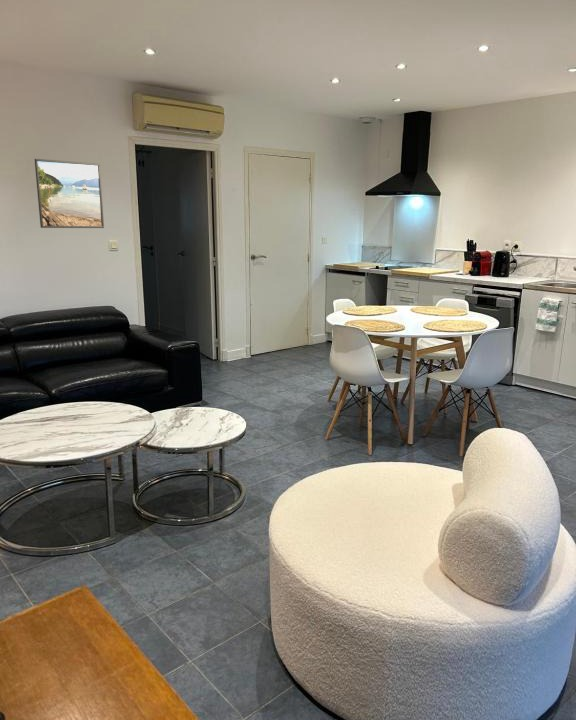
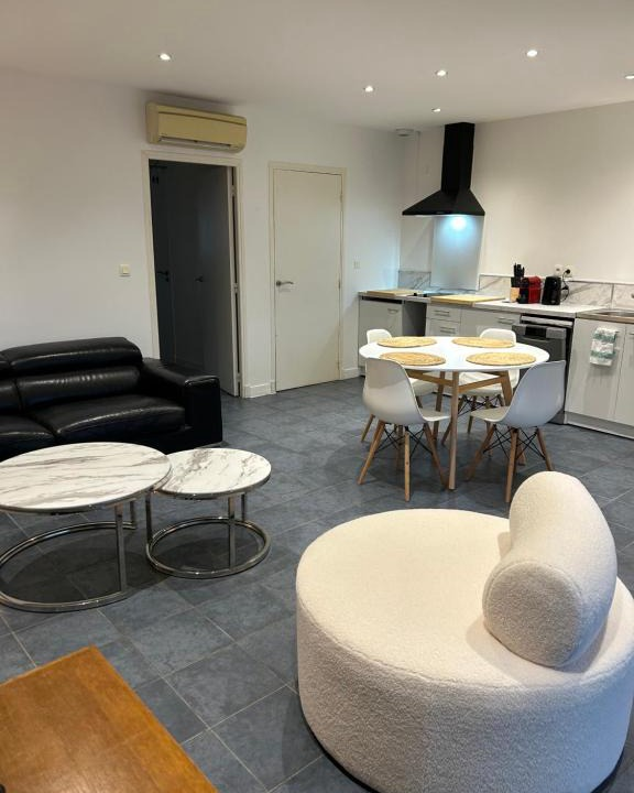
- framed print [34,158,105,229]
